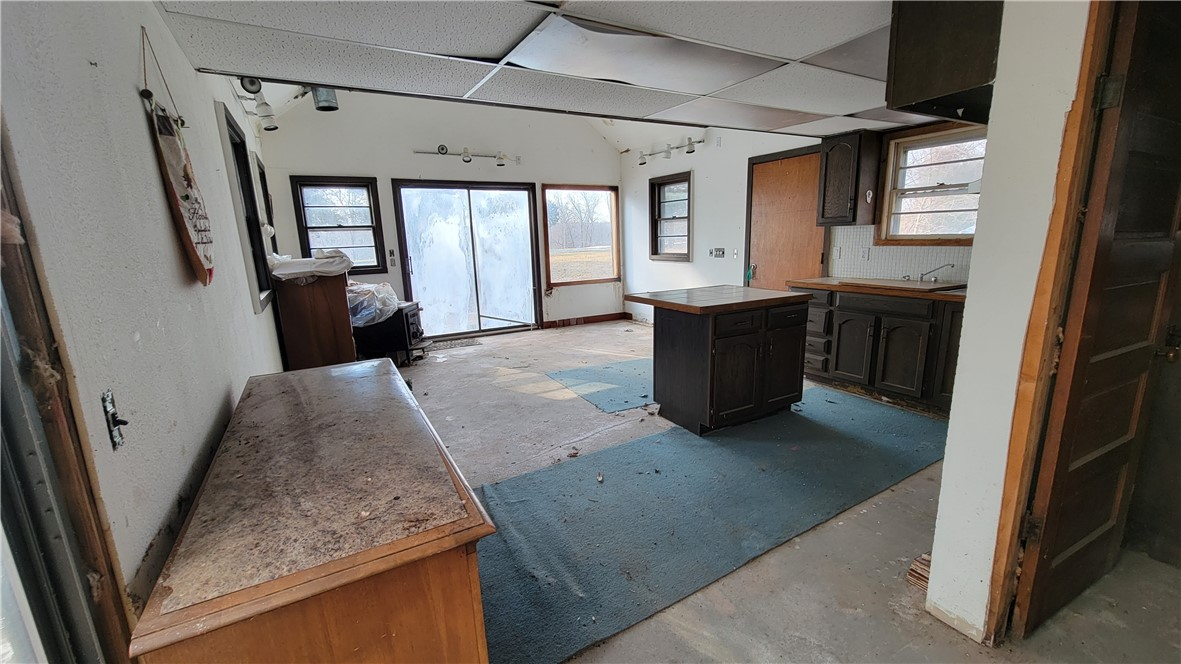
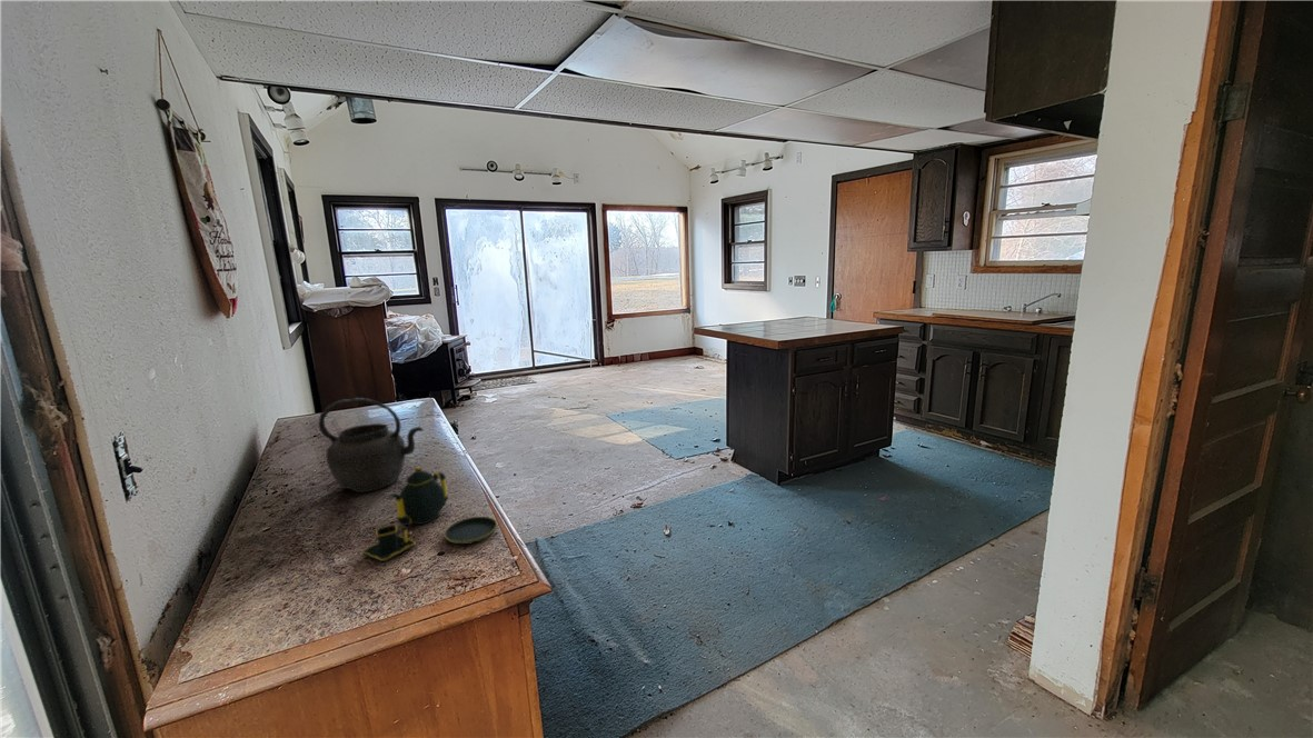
+ kettle [318,397,425,493]
+ teapot [361,466,498,562]
